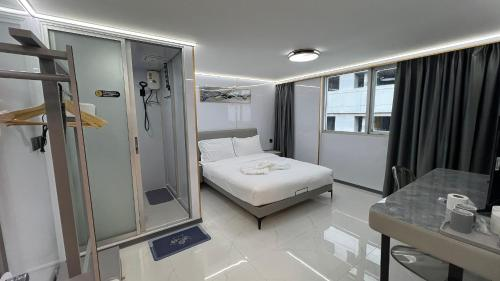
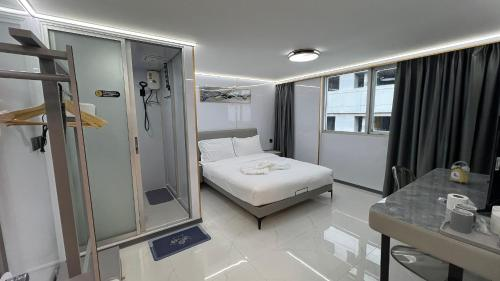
+ alarm clock [449,160,471,185]
